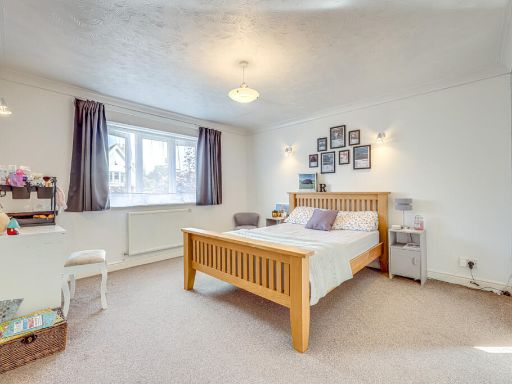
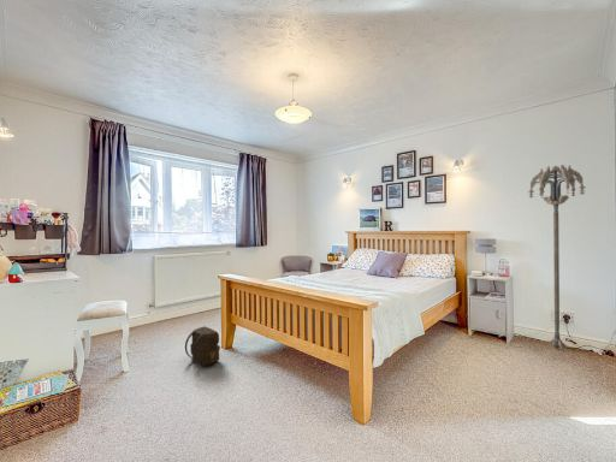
+ backpack [184,325,221,367]
+ floor lamp [527,164,587,350]
